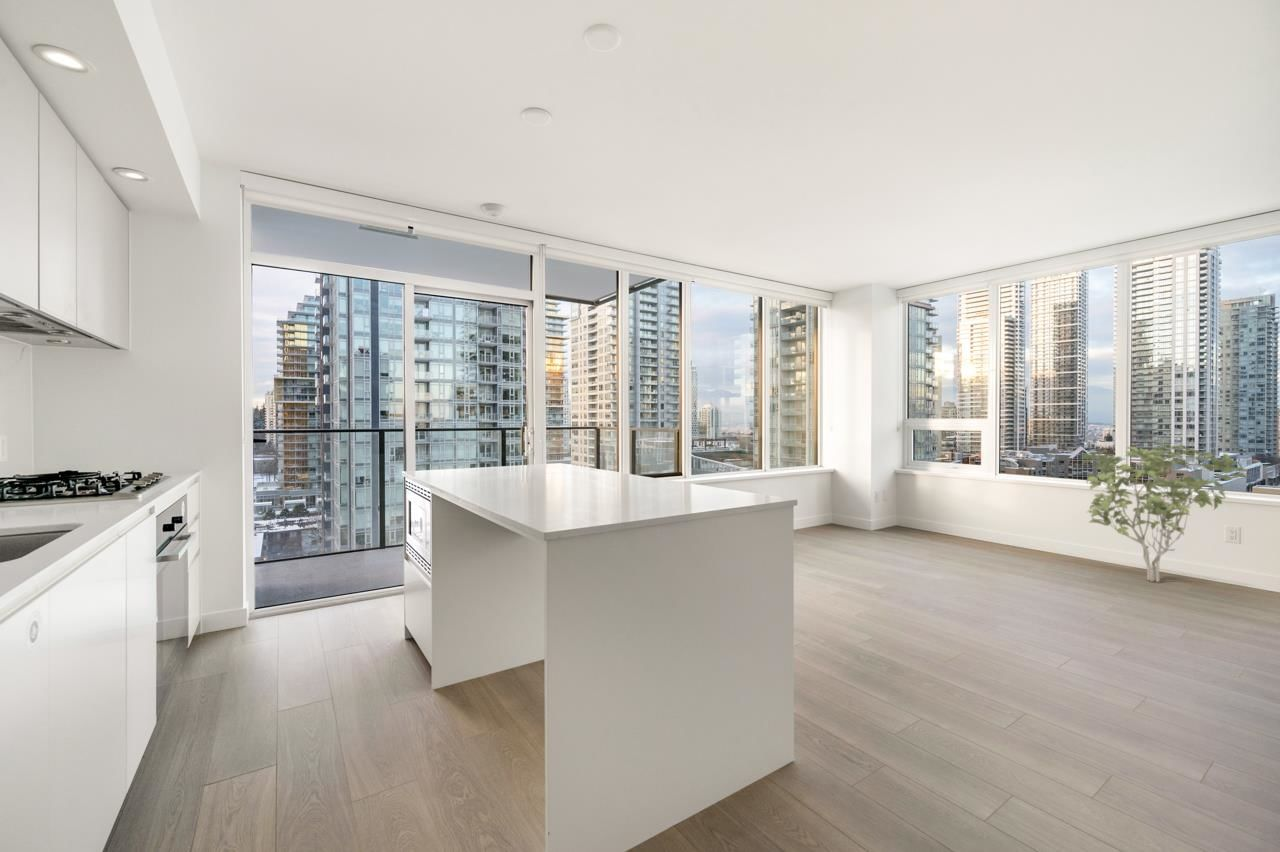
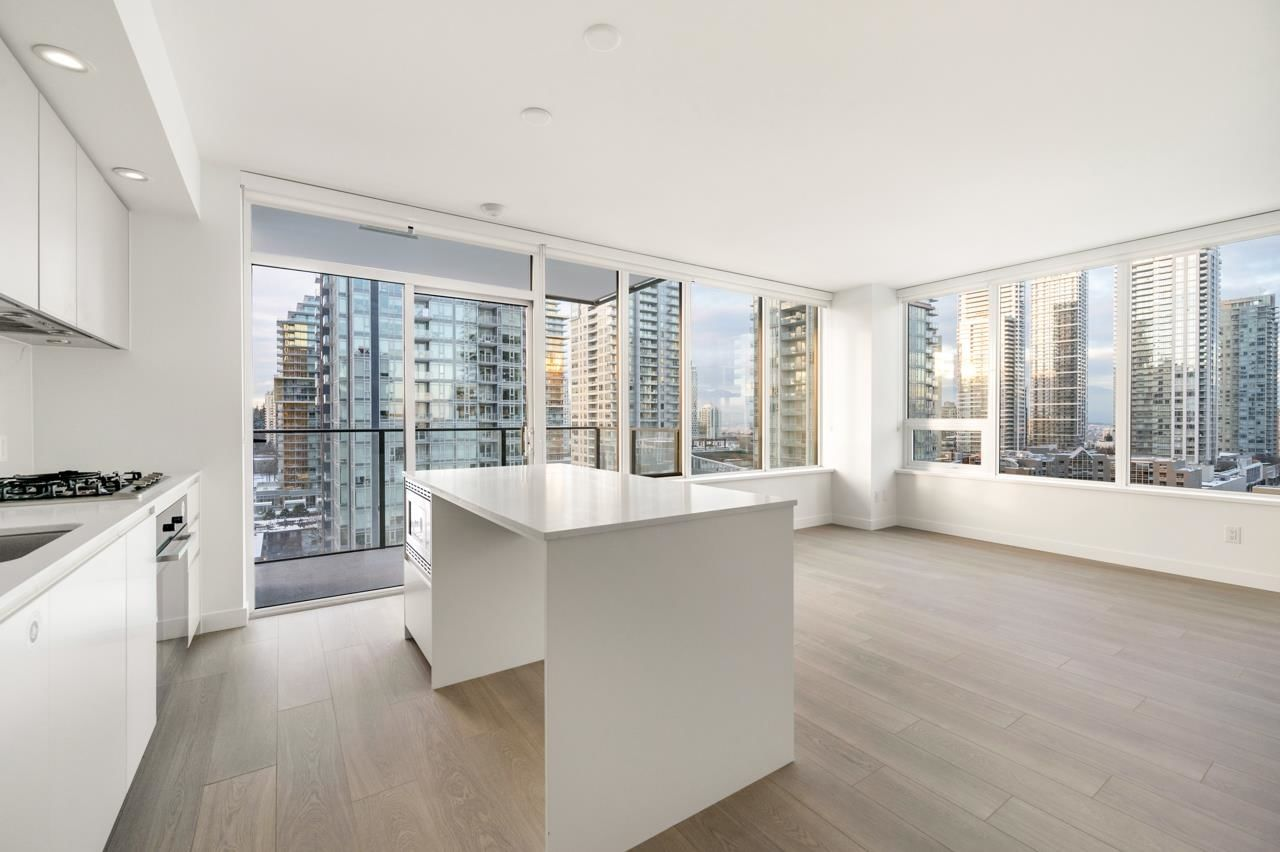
- shrub [1080,442,1250,583]
